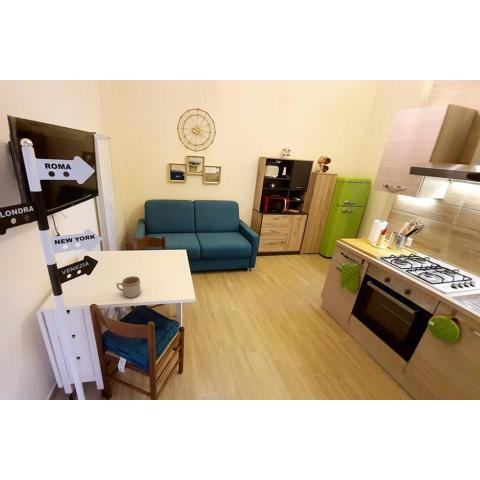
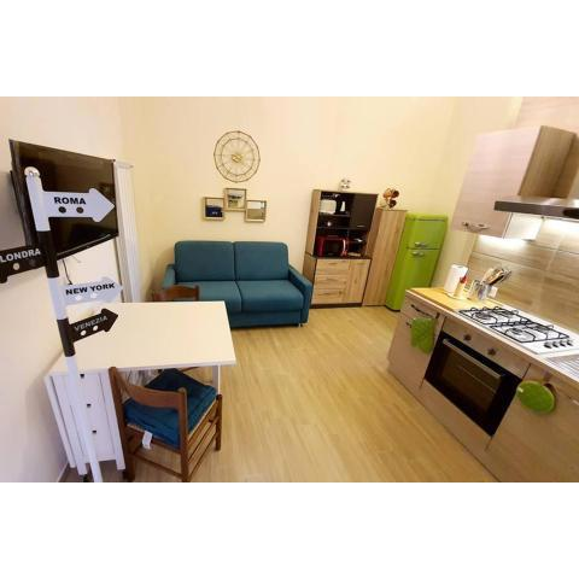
- mug [116,275,142,299]
